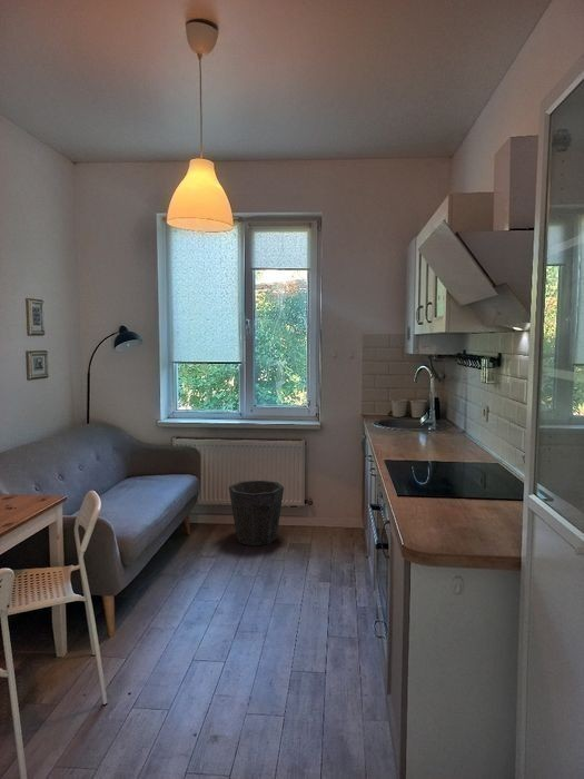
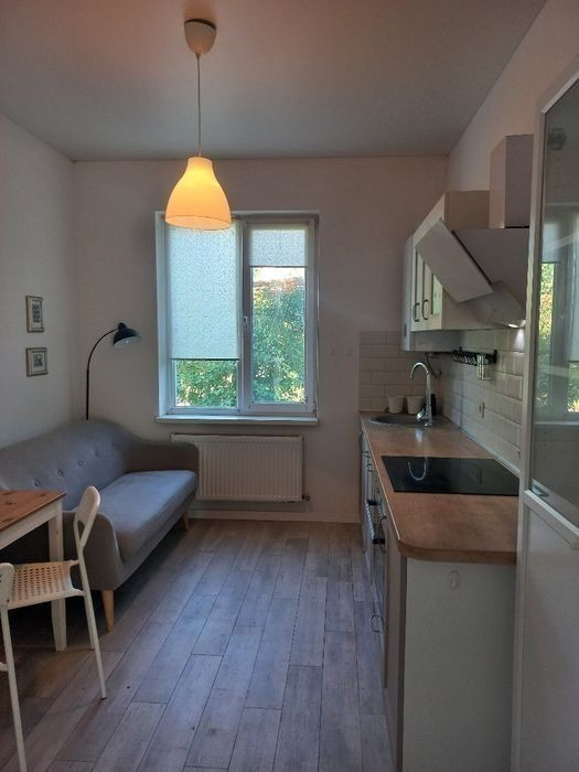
- waste bin [228,480,285,546]
